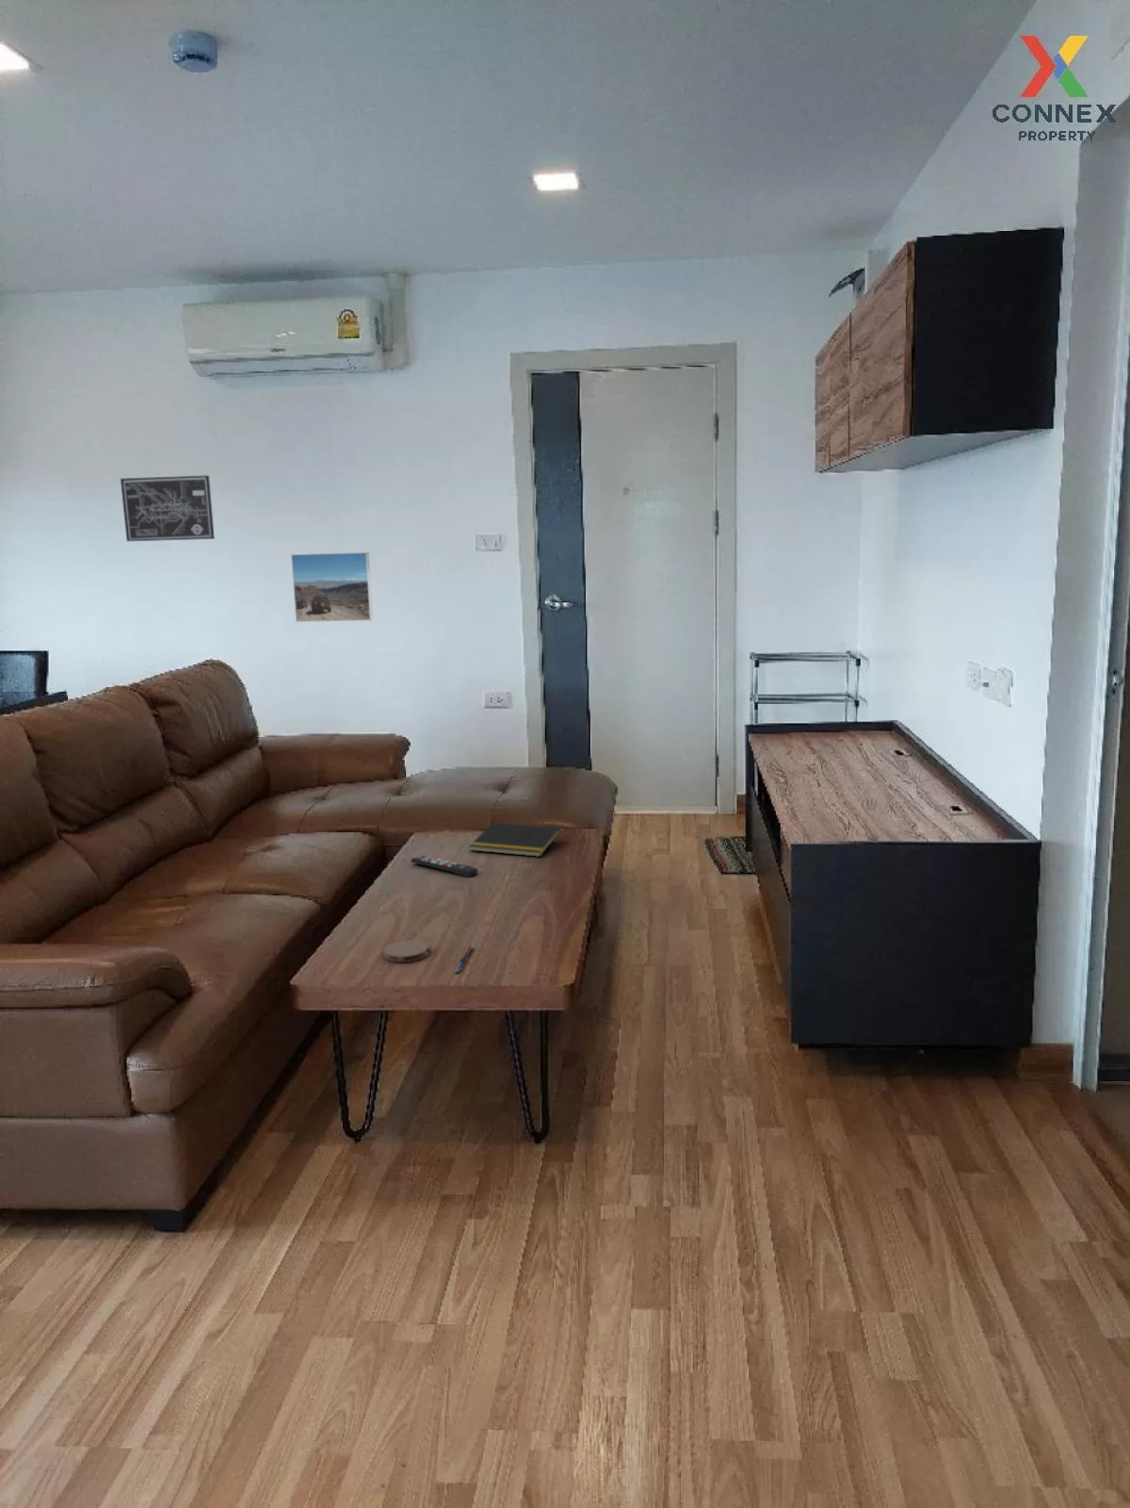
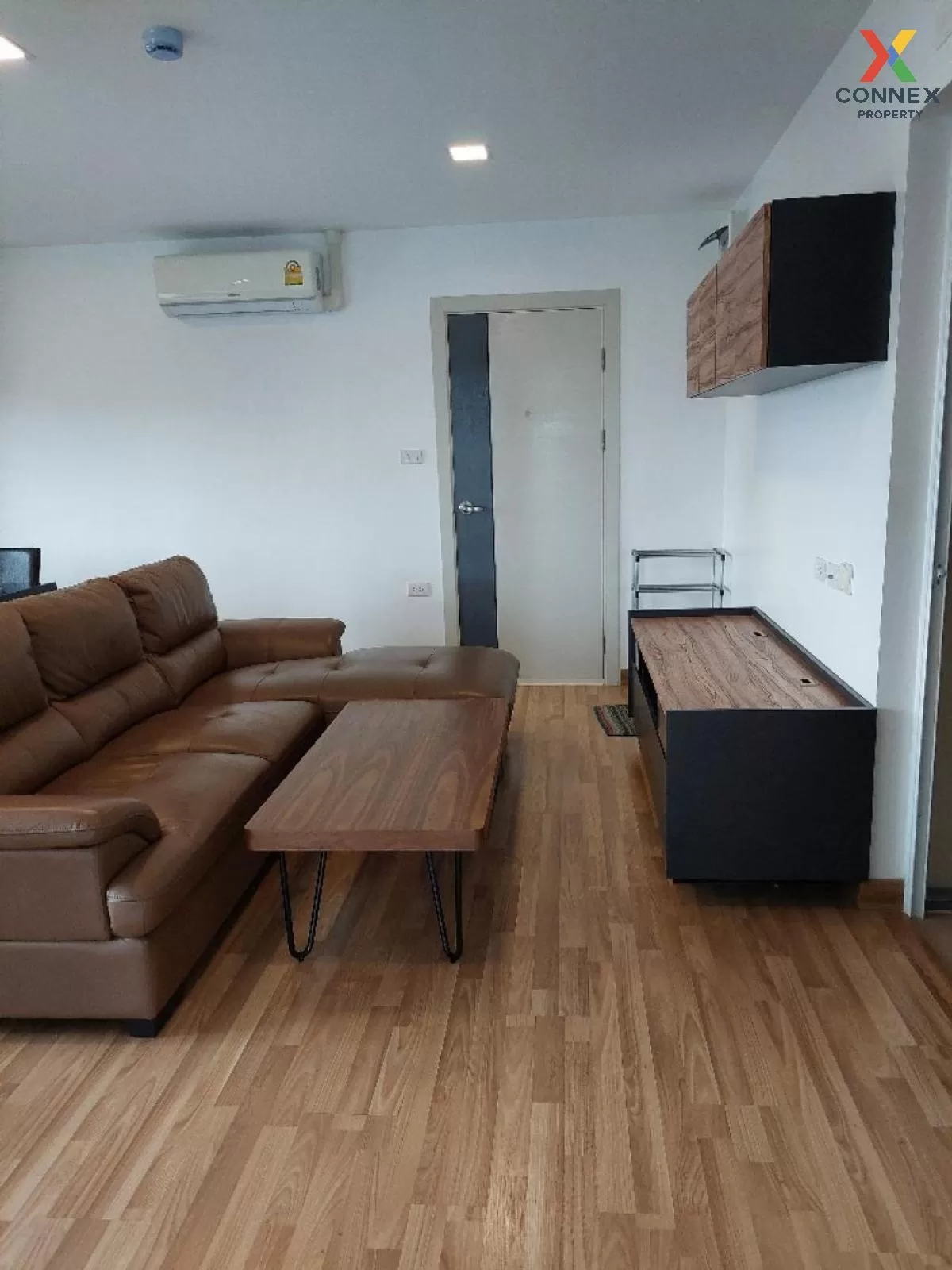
- remote control [410,855,480,879]
- pen [453,944,474,974]
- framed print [290,551,374,623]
- coaster [382,939,430,963]
- notepad [468,822,561,857]
- wall art [120,474,216,541]
